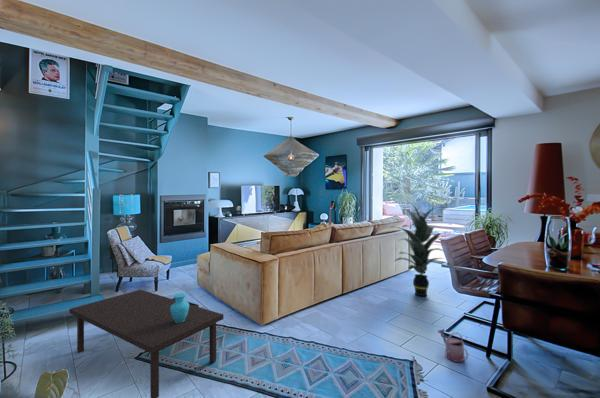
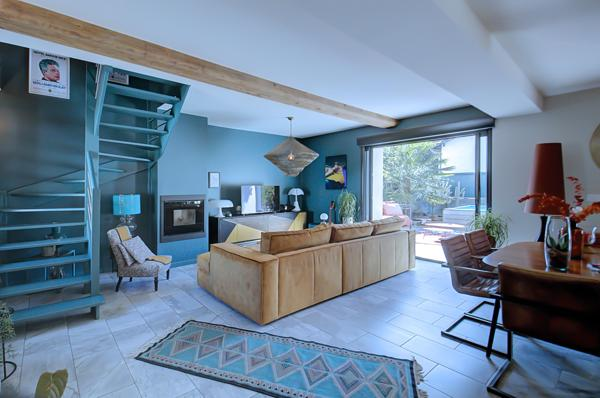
- coffee table [68,289,224,398]
- indoor plant [388,201,447,297]
- watering can [437,328,469,363]
